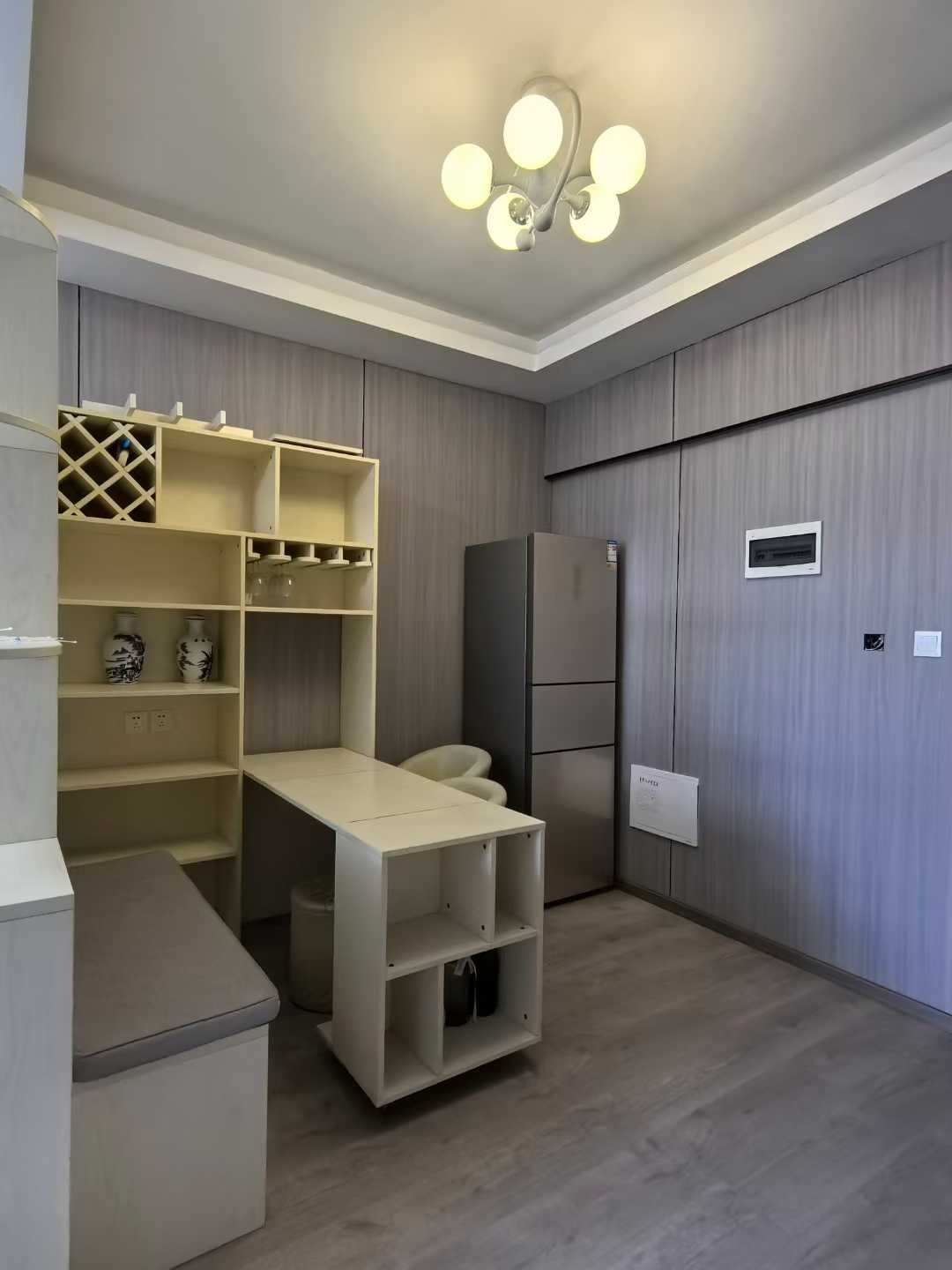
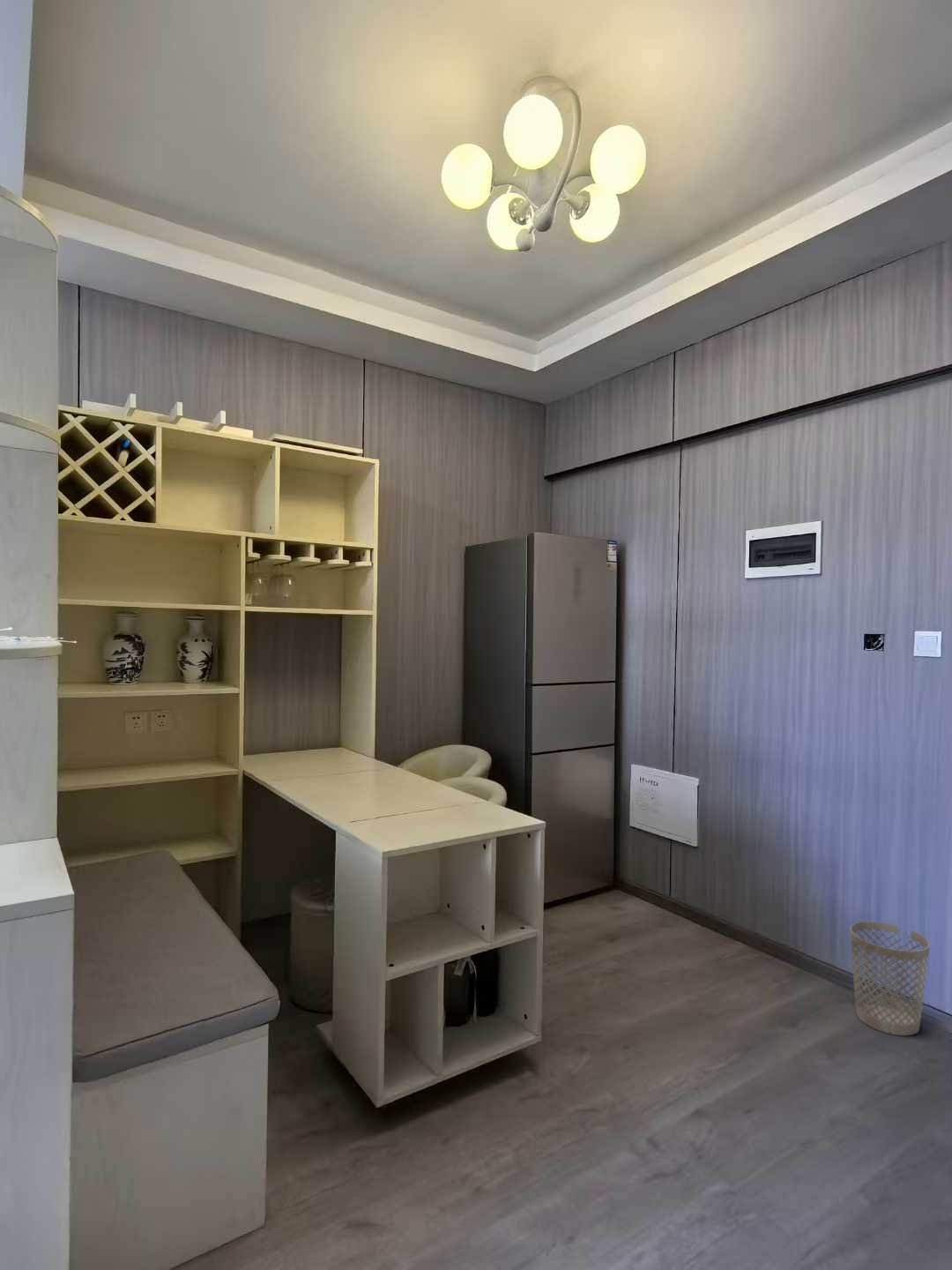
+ wastebasket [849,921,931,1036]
